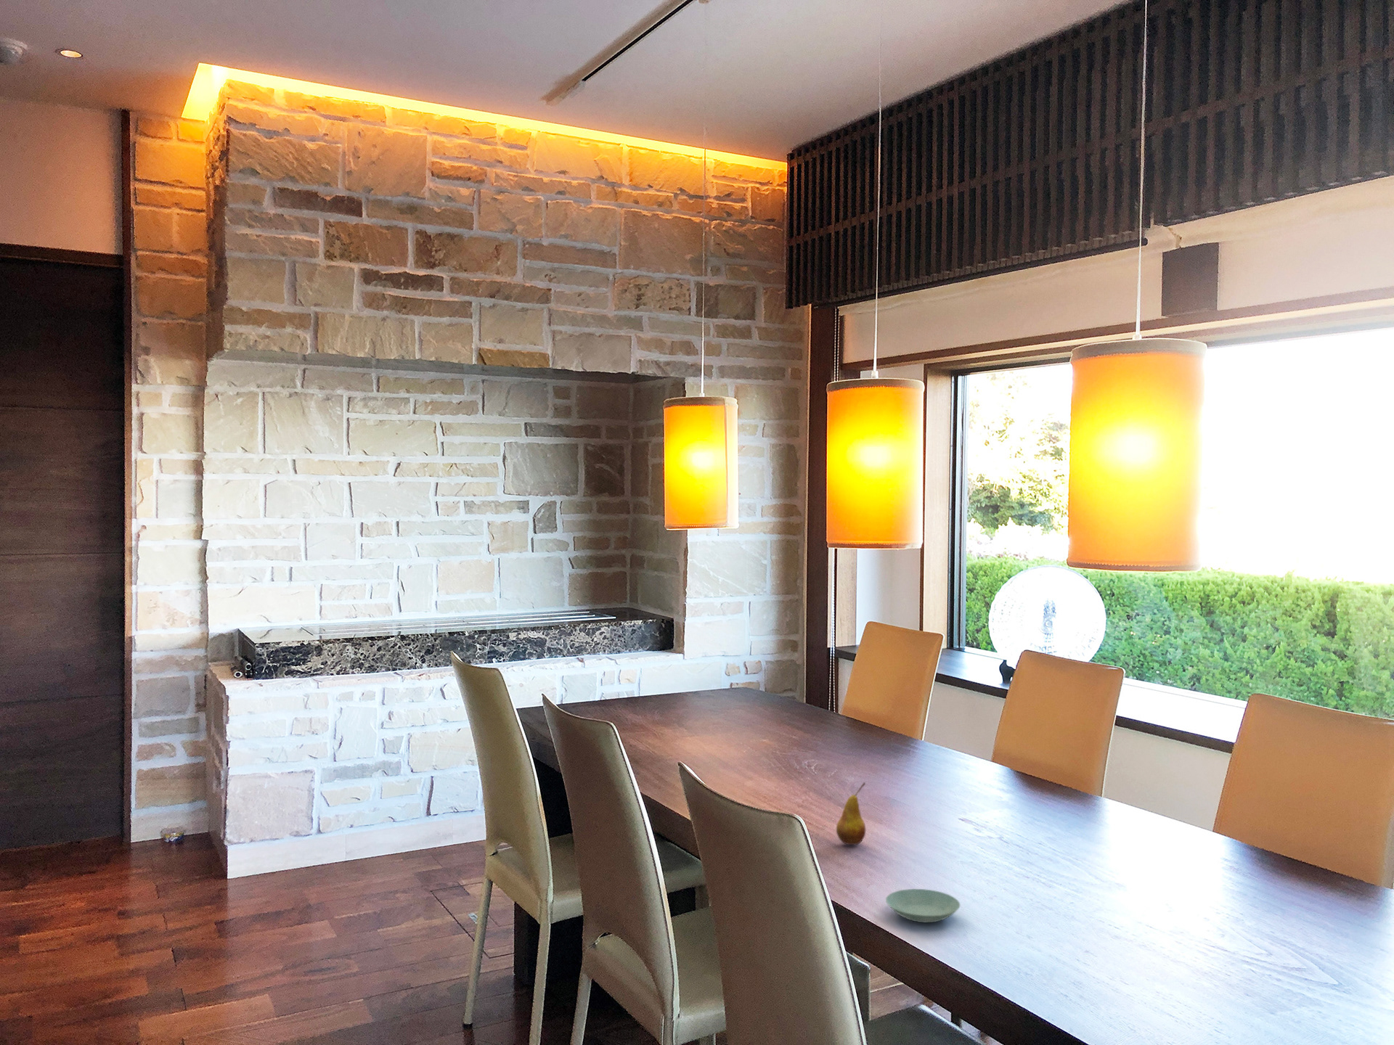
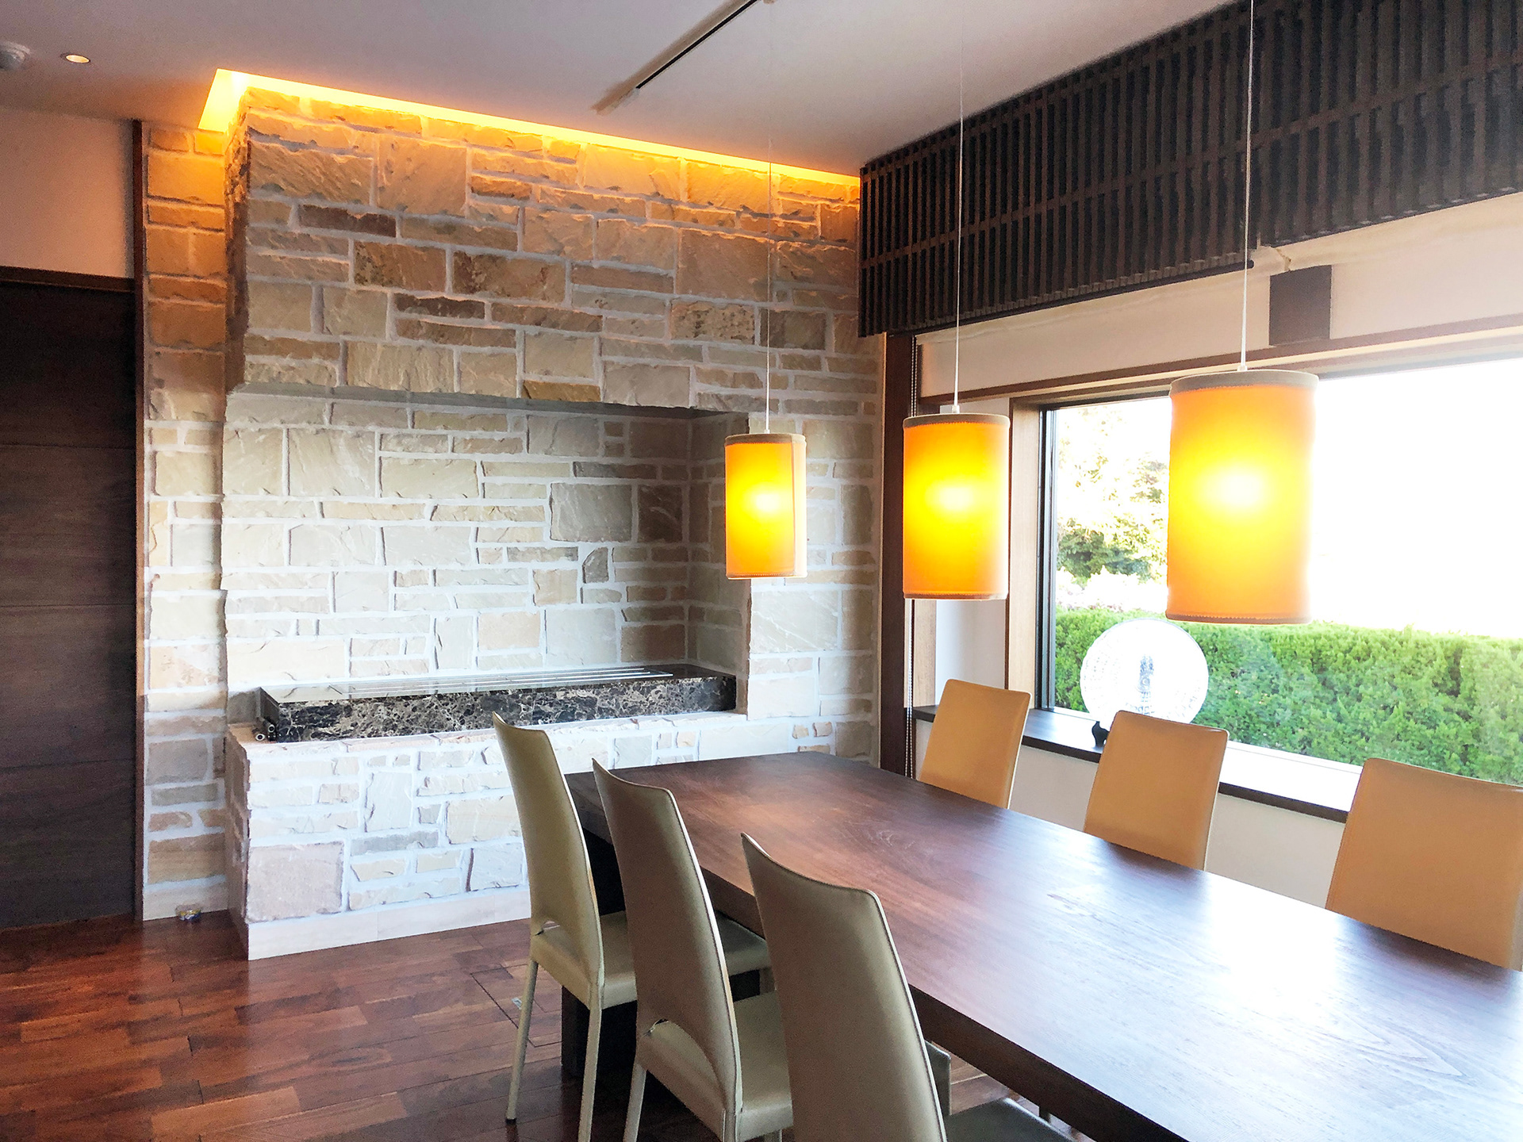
- fruit [835,782,866,845]
- saucer [885,888,960,923]
